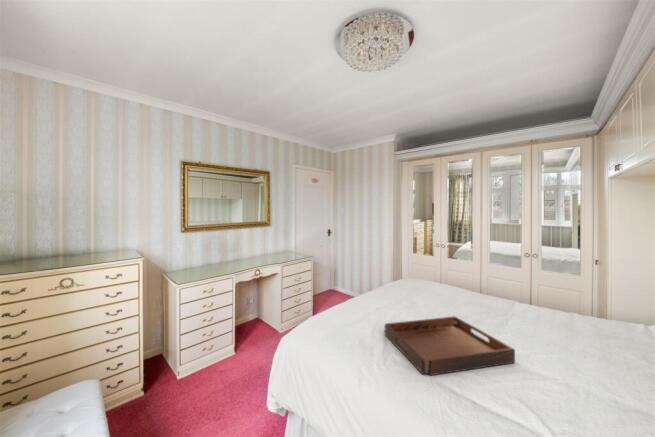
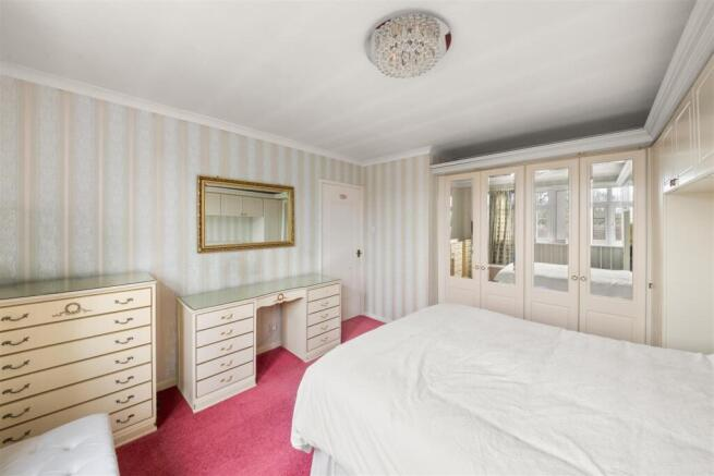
- serving tray [384,315,516,376]
